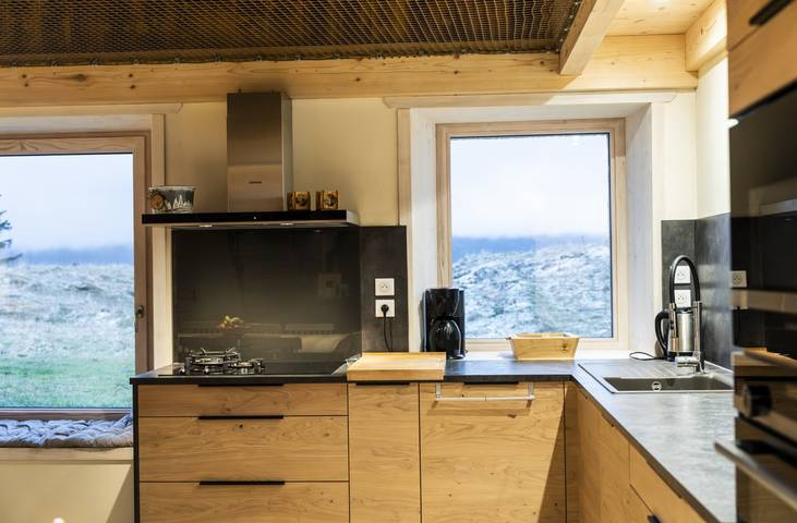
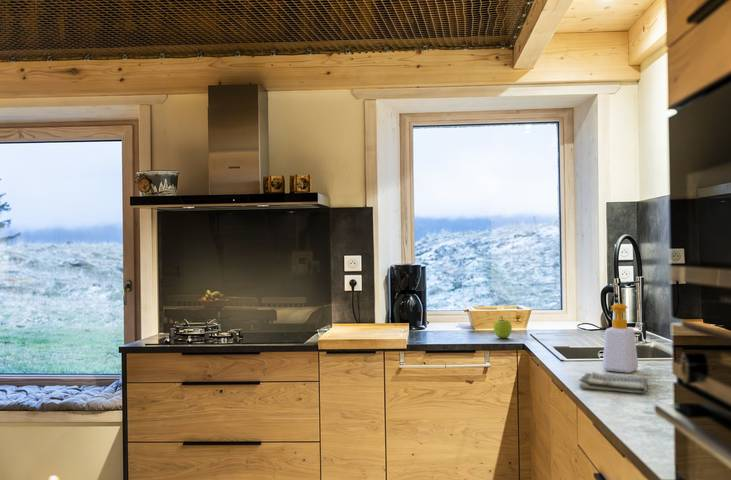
+ dish towel [578,371,649,394]
+ fruit [493,314,513,339]
+ soap bottle [602,303,639,374]
